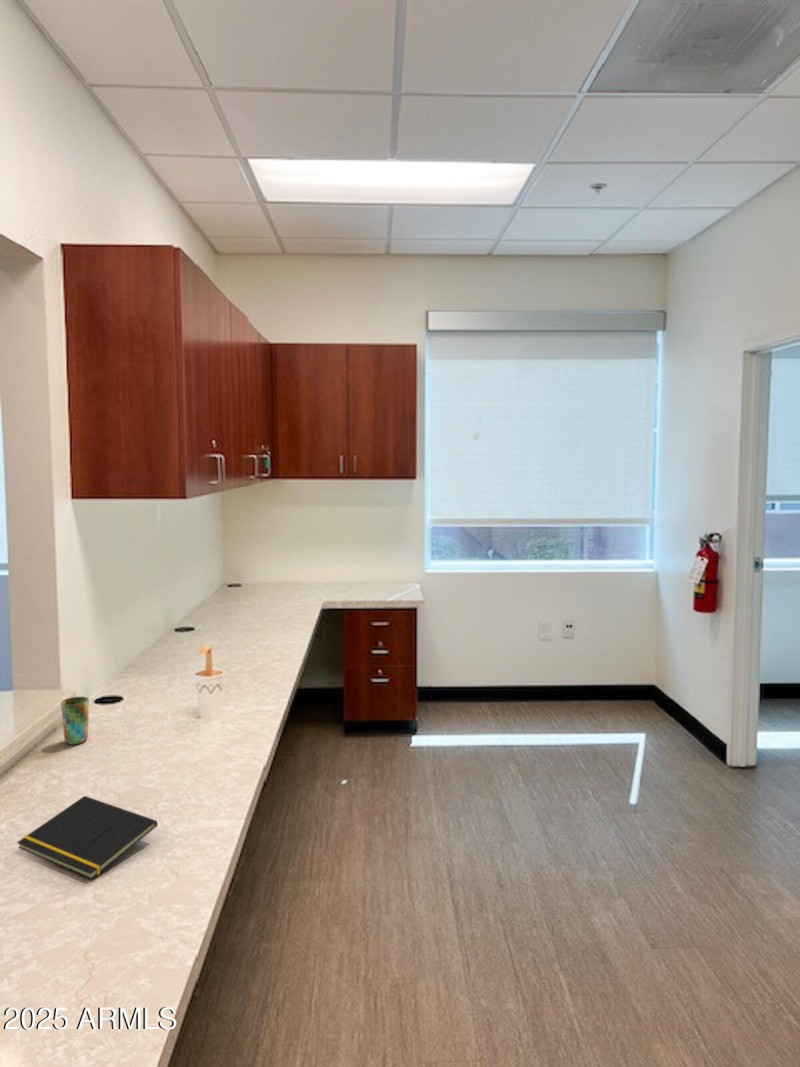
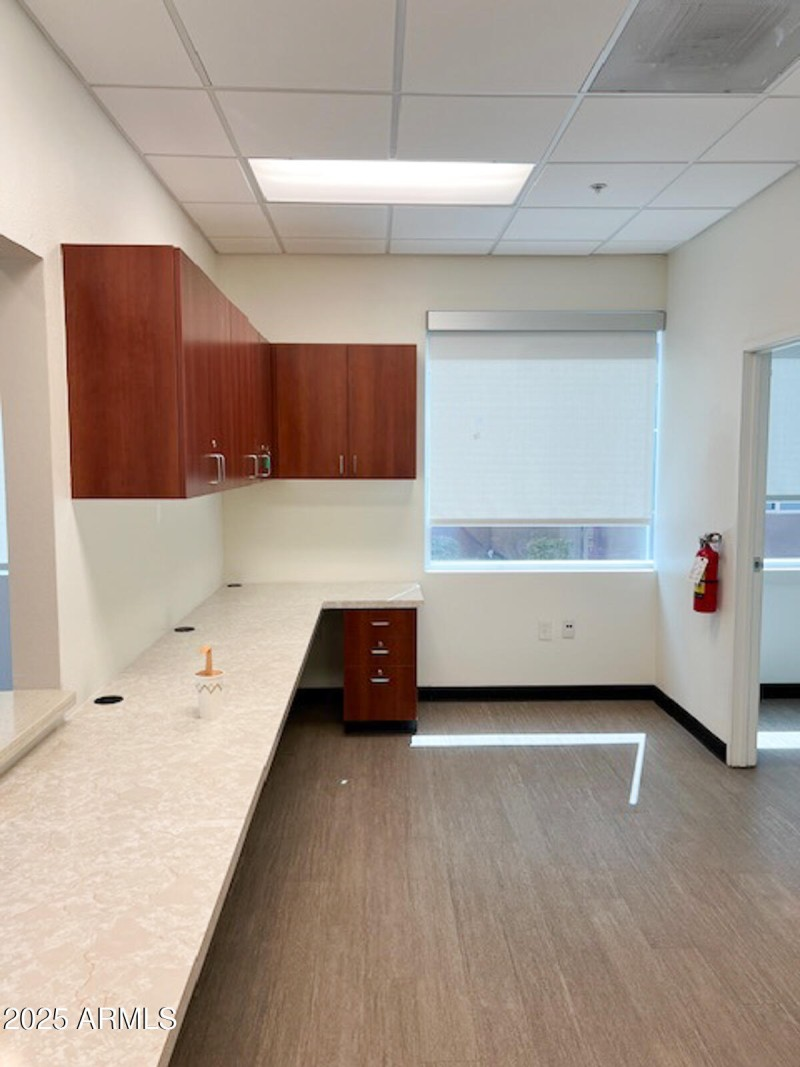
- notepad [16,795,159,880]
- cup [60,696,90,746]
